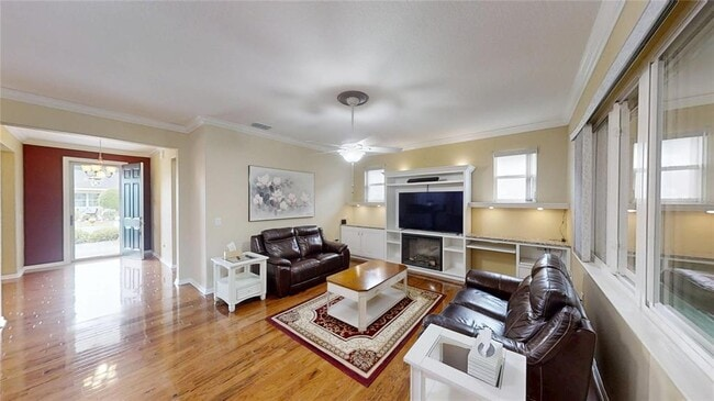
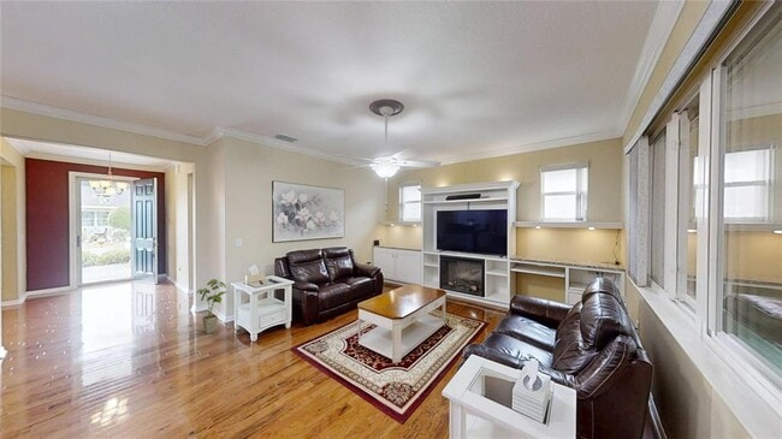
+ house plant [195,278,227,334]
